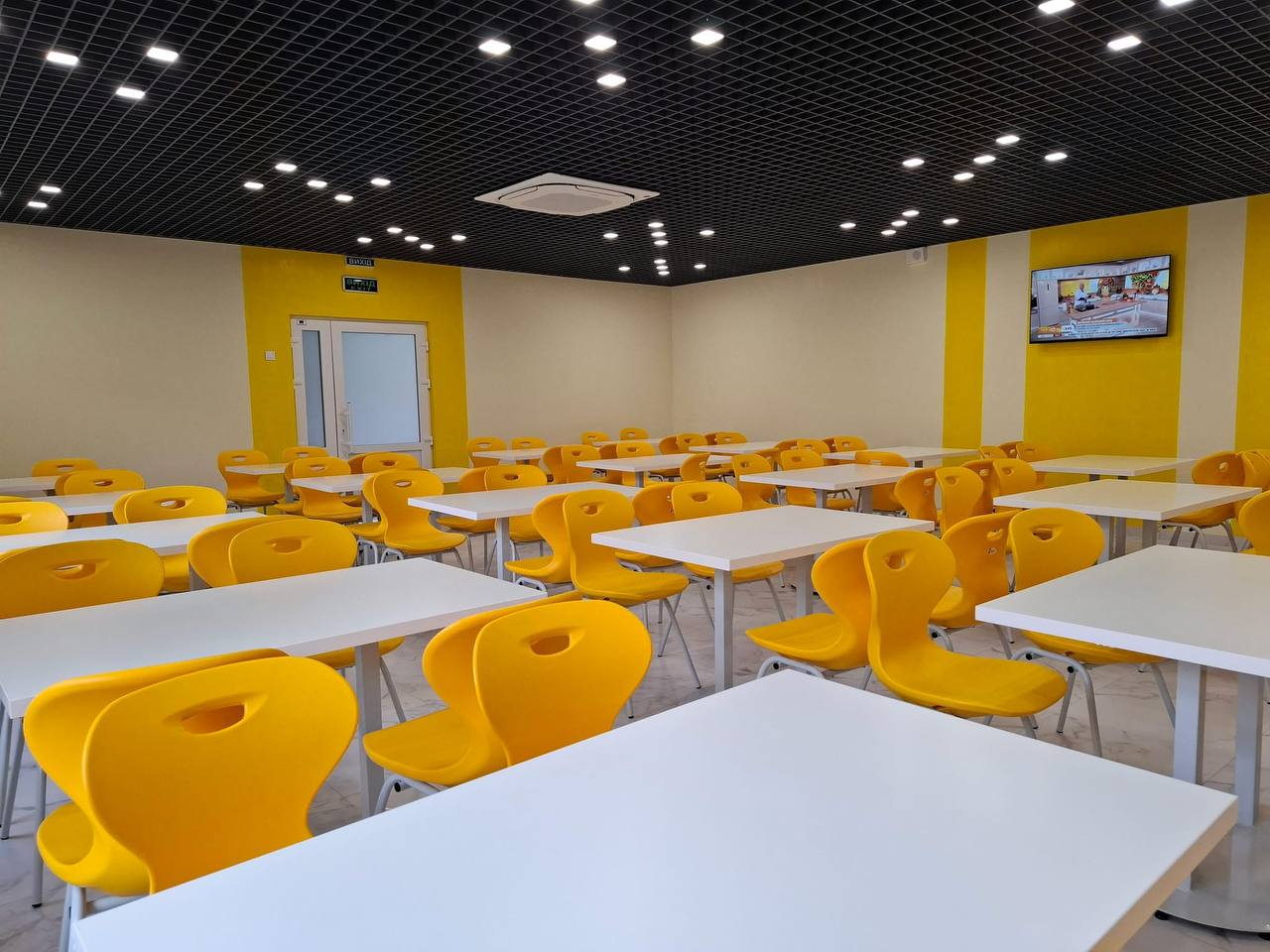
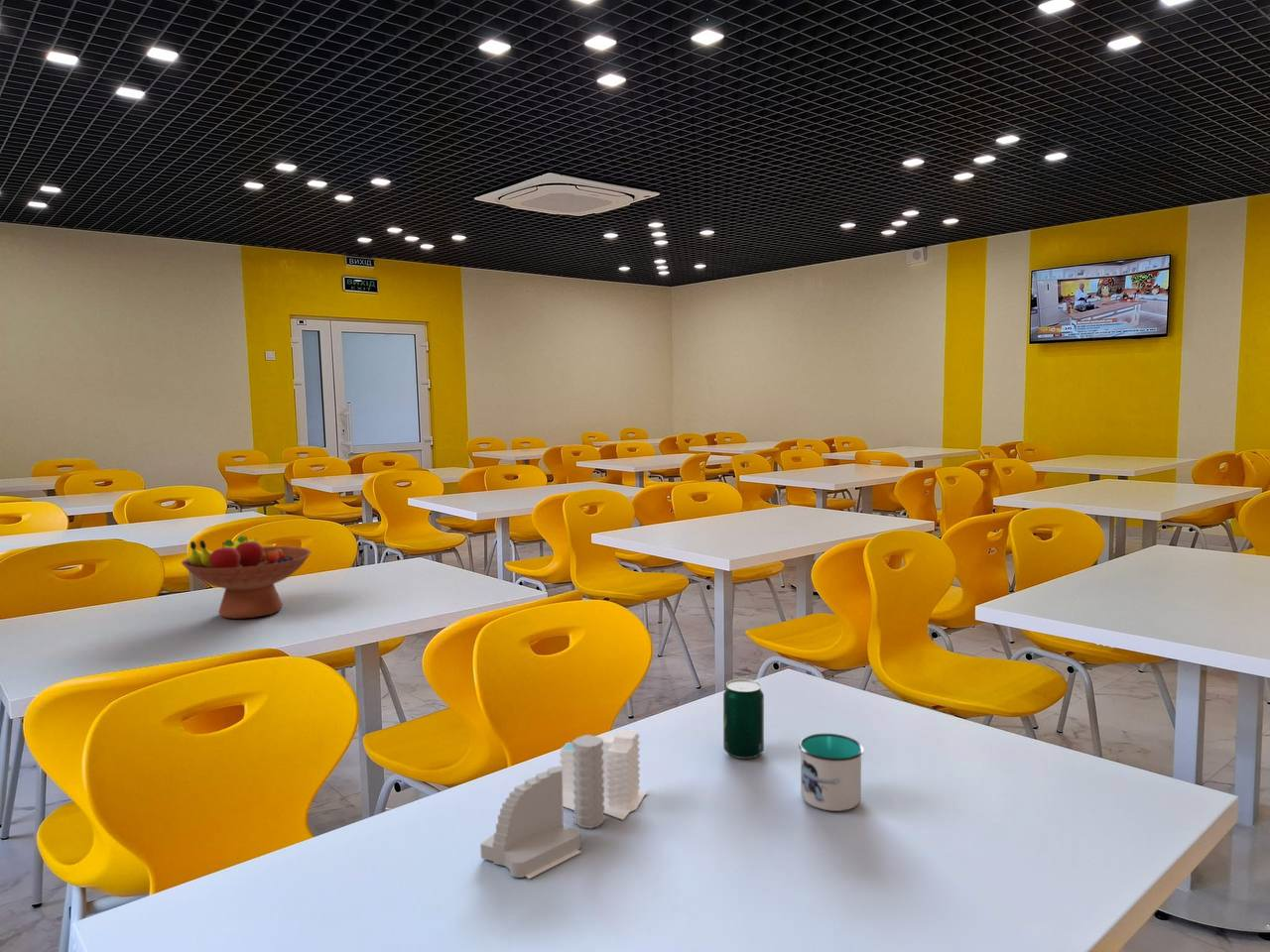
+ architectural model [479,729,649,880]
+ mug [798,733,865,812]
+ beverage can [722,678,765,760]
+ fruit bowl [181,535,313,620]
